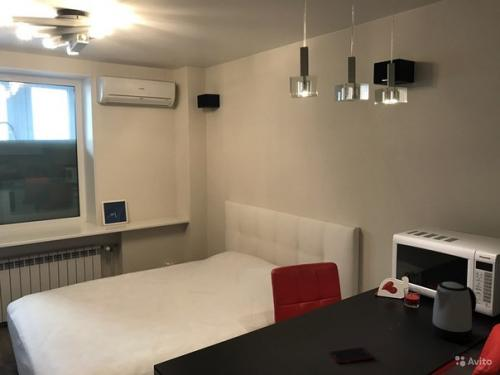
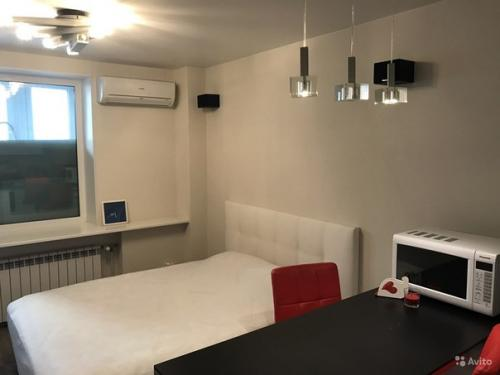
- cell phone [328,346,374,365]
- kettle [431,281,477,343]
